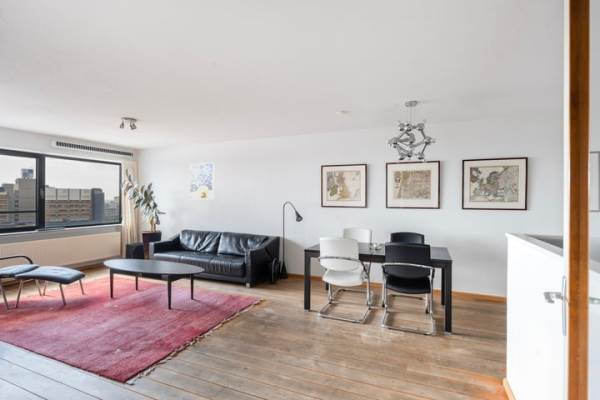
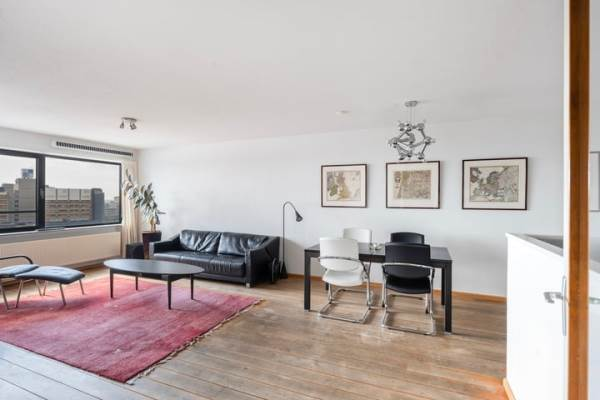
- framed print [188,162,215,200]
